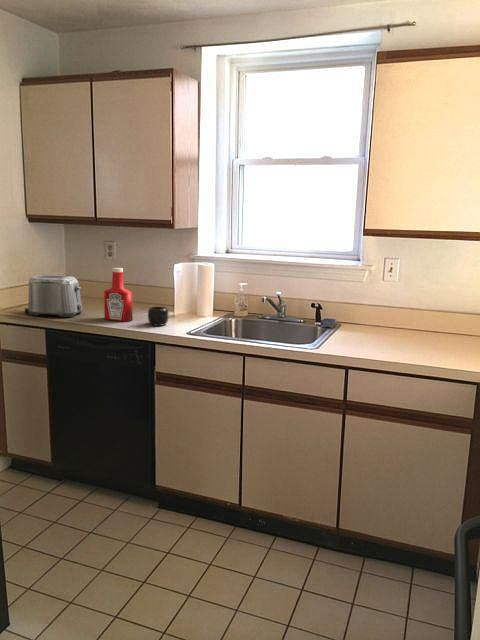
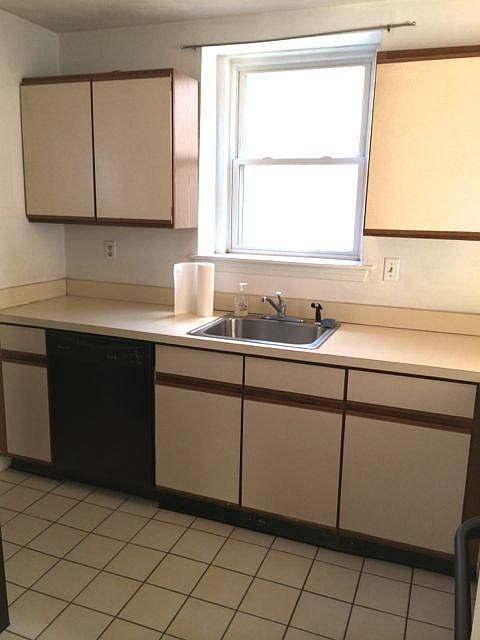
- toaster [23,274,83,318]
- soap bottle [103,267,134,322]
- mug [147,305,169,327]
